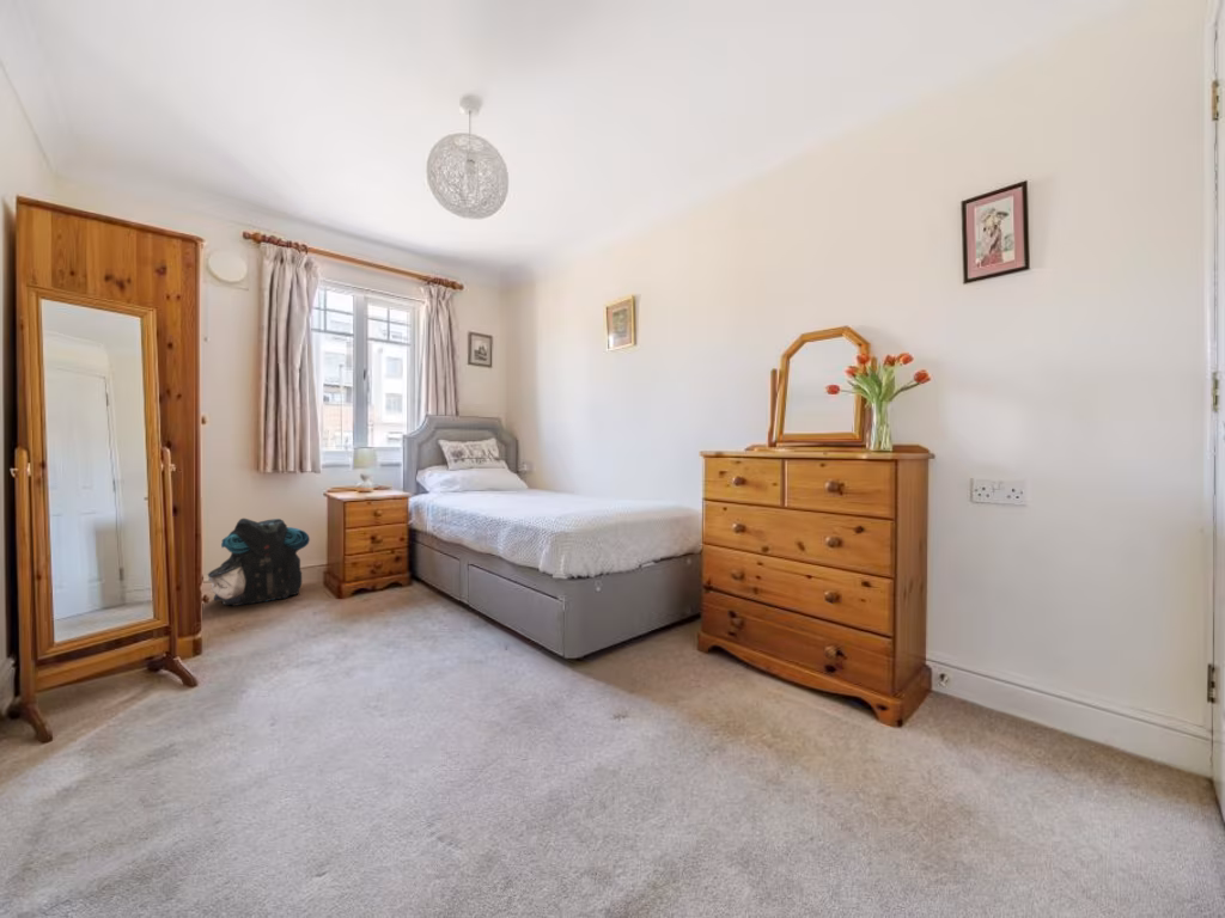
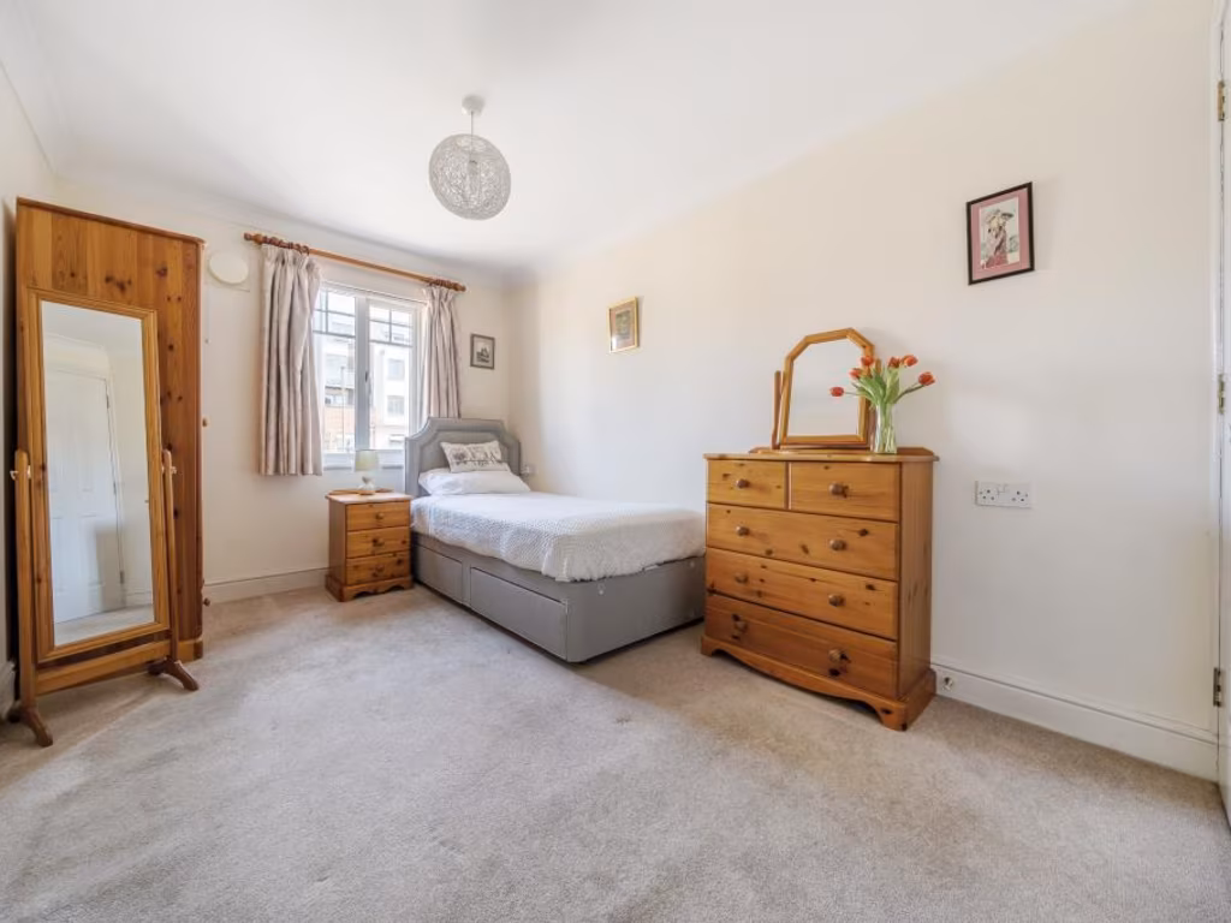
- backpack [207,518,311,607]
